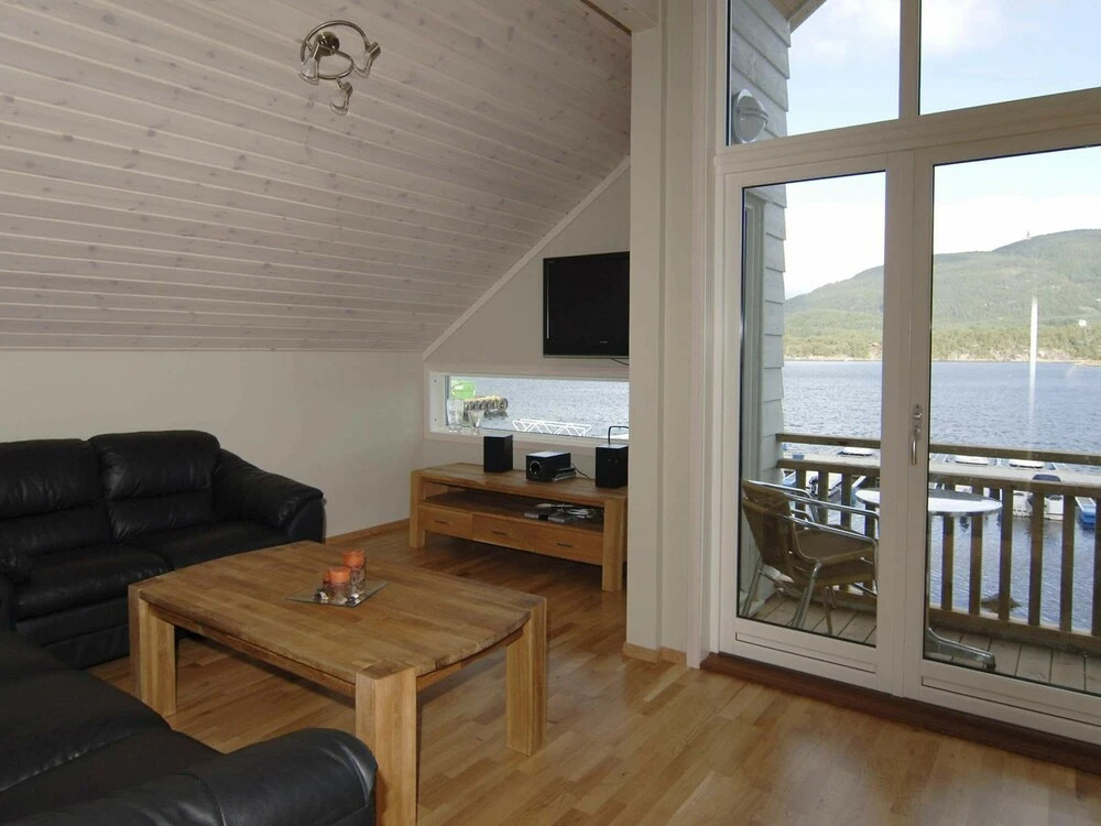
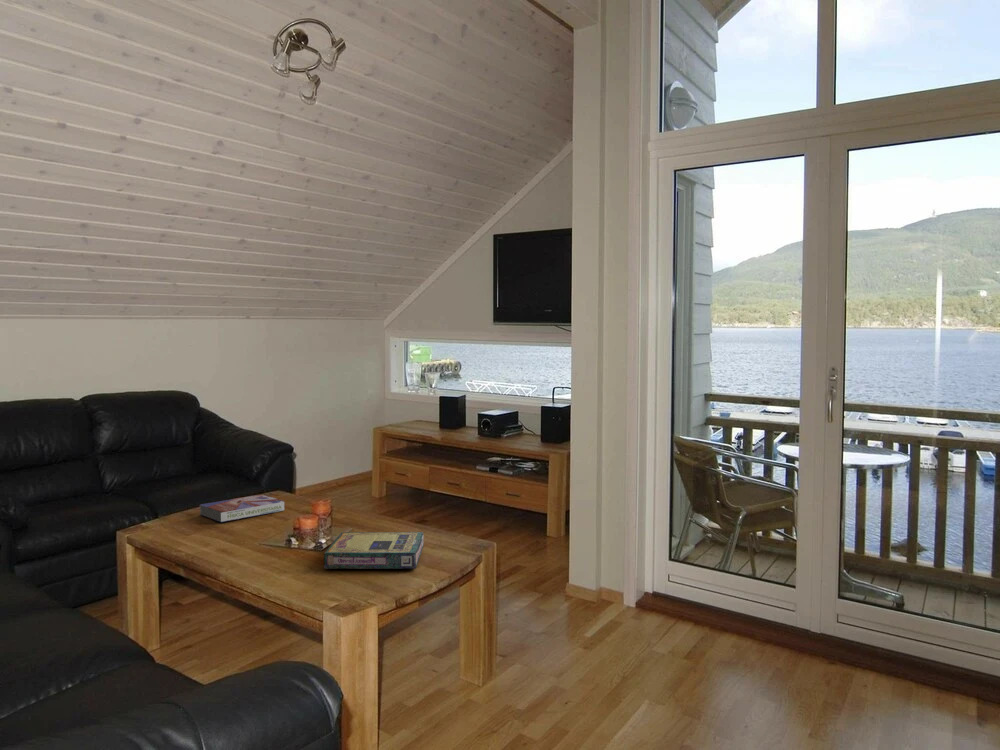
+ video game box [323,531,425,570]
+ textbook [199,493,285,523]
